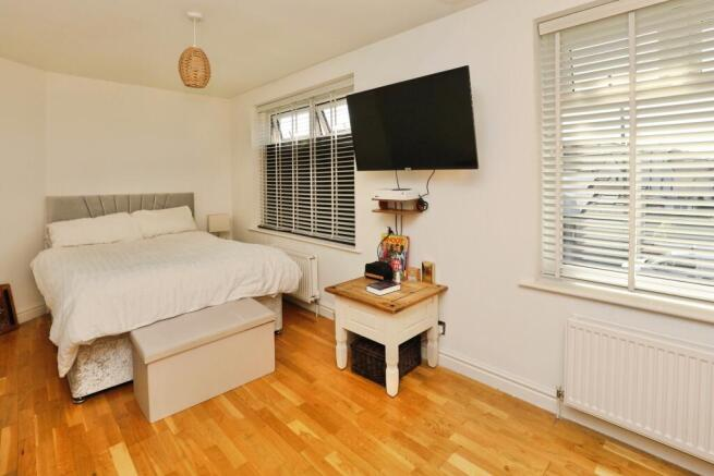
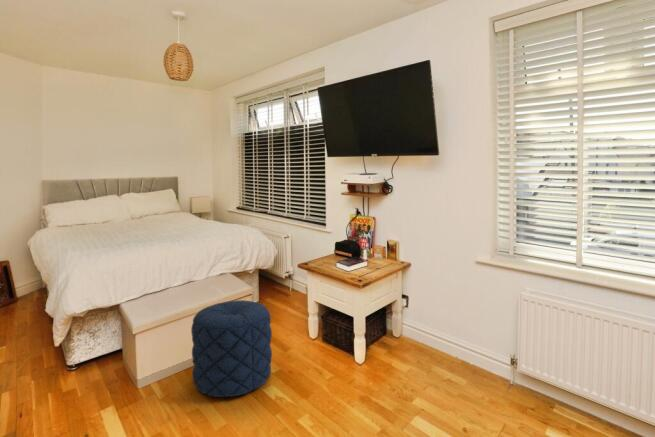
+ pouf [190,299,273,398]
